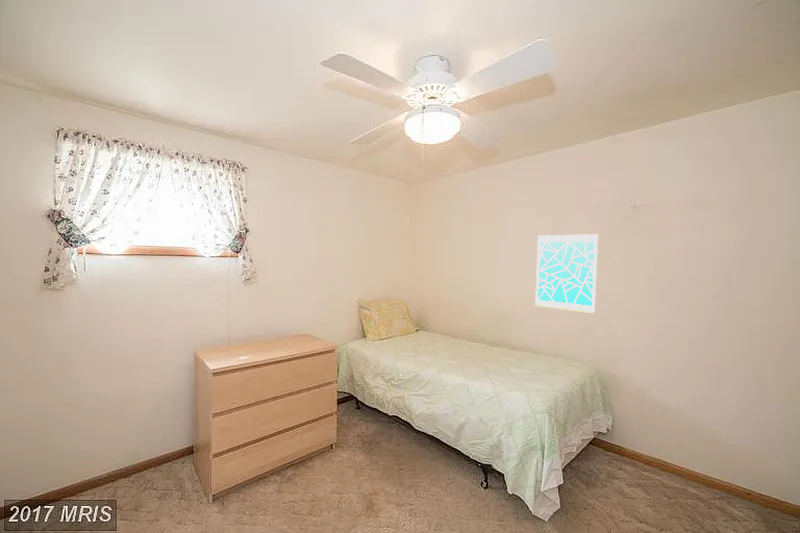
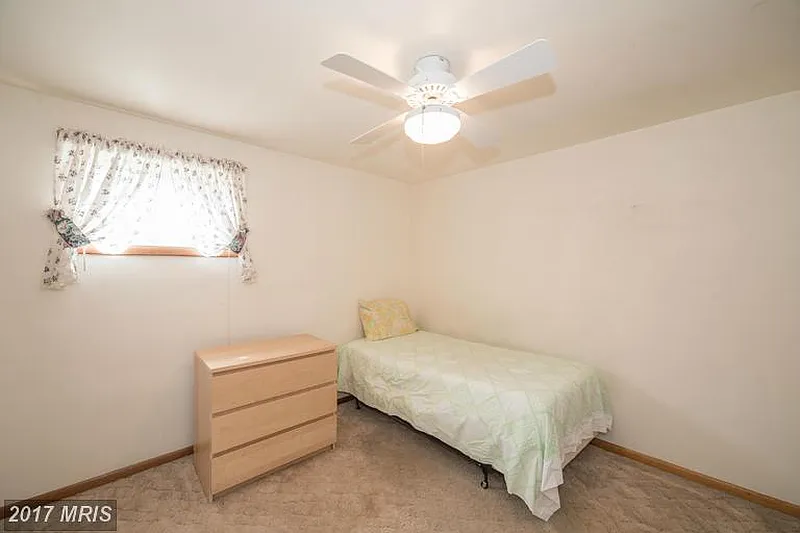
- wall art [534,233,599,314]
